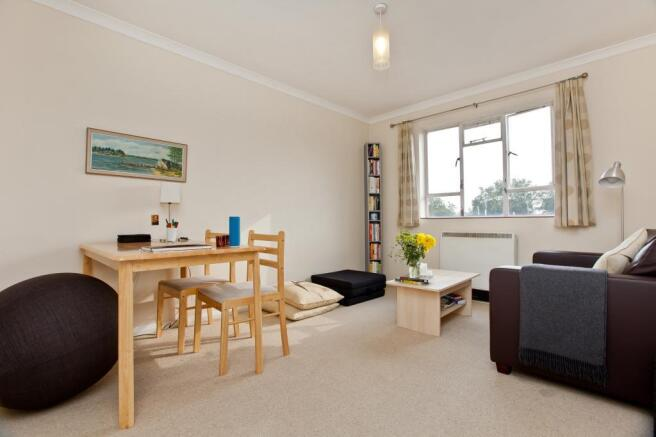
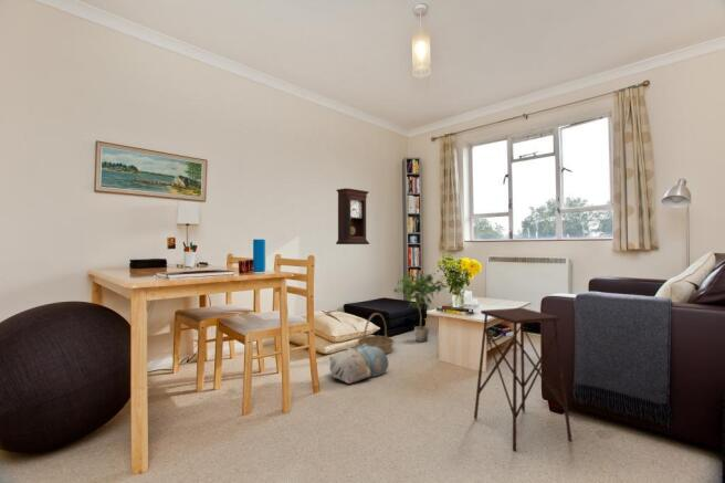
+ side table [473,307,572,452]
+ basket [356,312,396,355]
+ pendulum clock [335,187,370,245]
+ plush toy [328,344,390,385]
+ potted plant [392,271,446,344]
